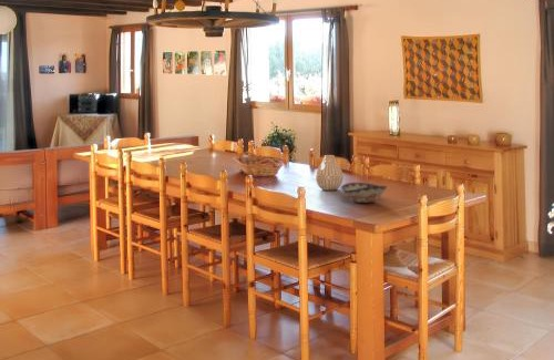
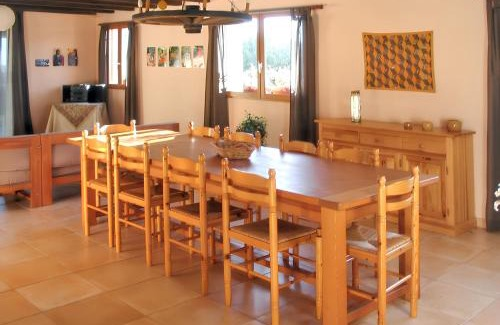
- decorative bowl [340,182,388,204]
- vase [315,154,345,192]
